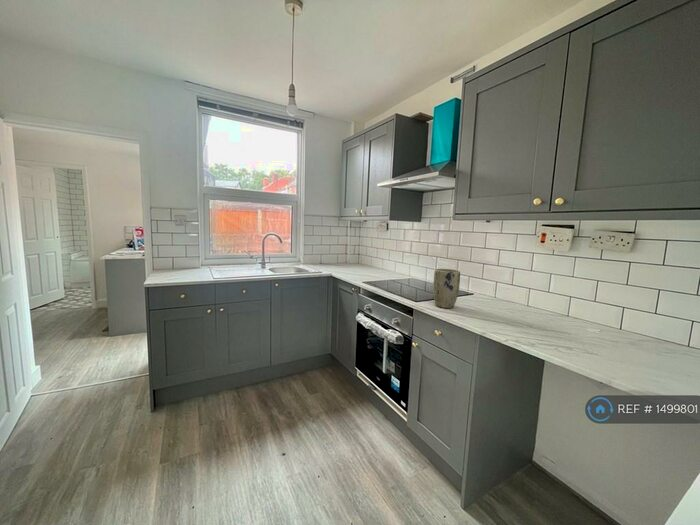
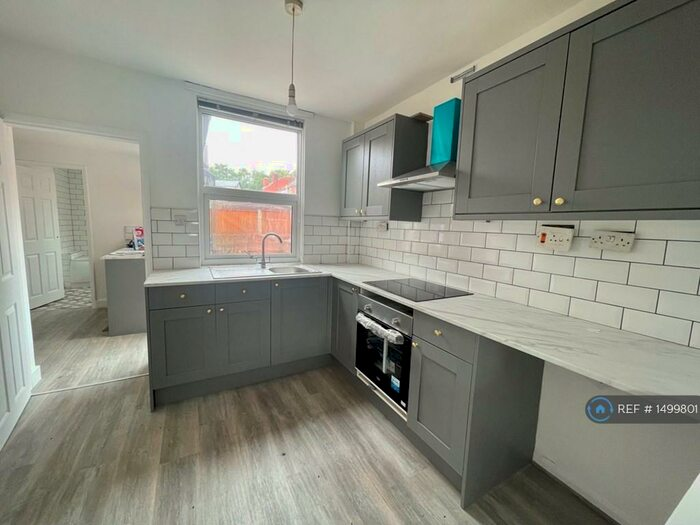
- plant pot [432,268,461,309]
